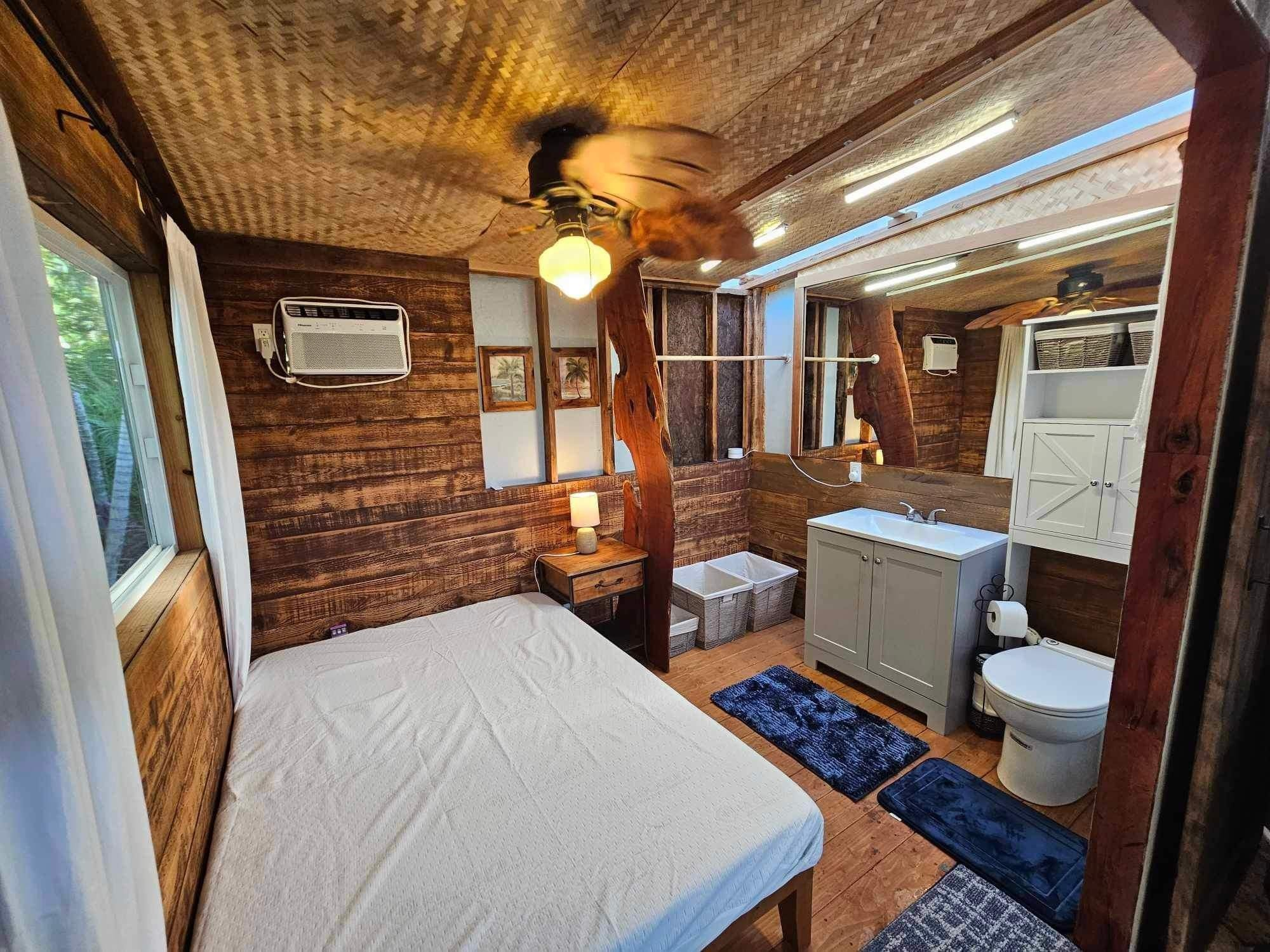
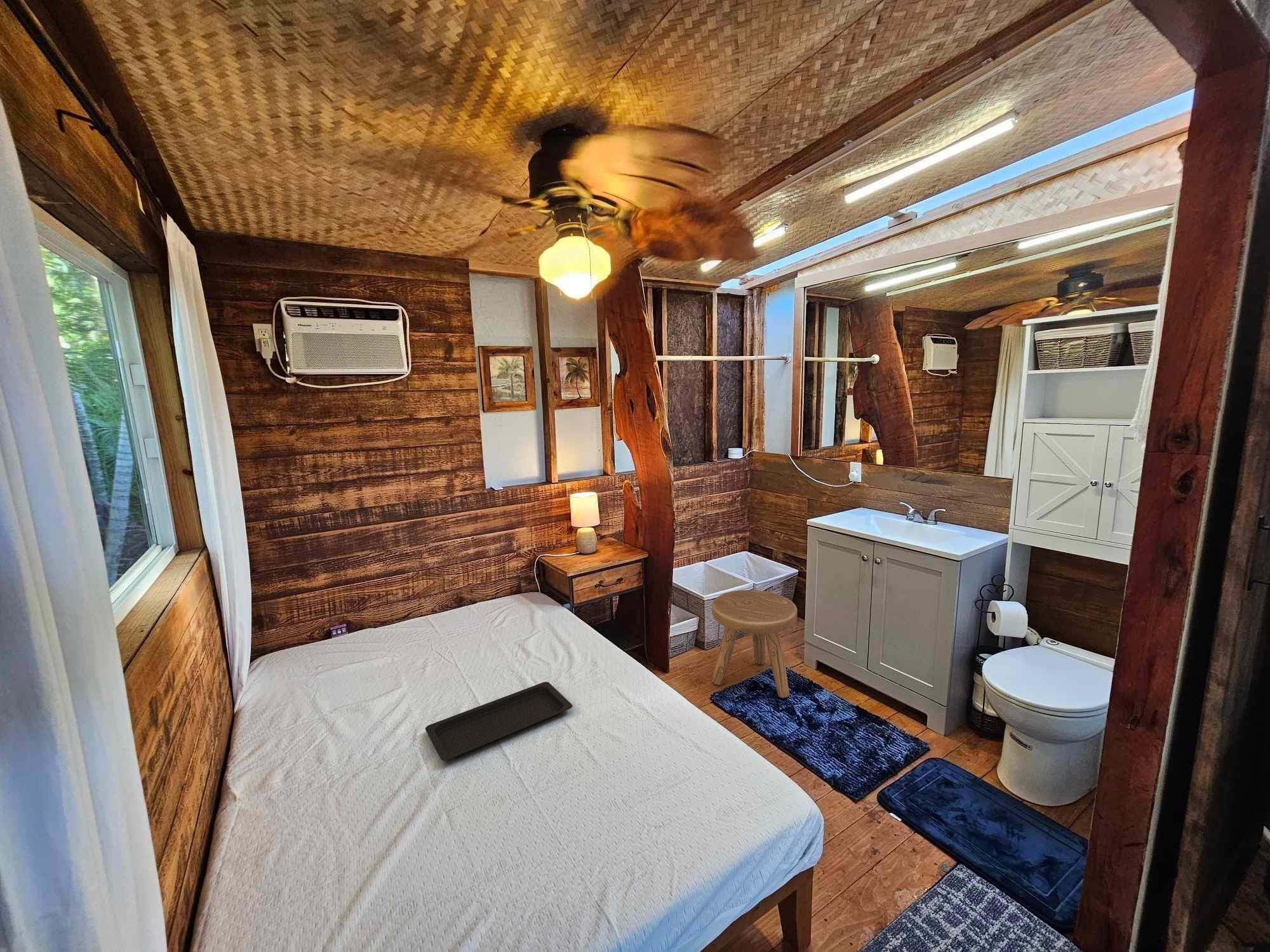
+ stool [711,590,798,698]
+ serving tray [425,681,573,762]
